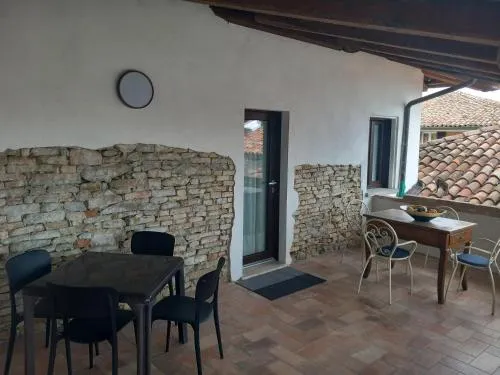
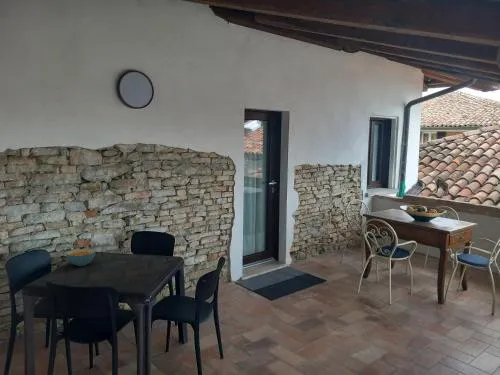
+ cereal bowl [66,248,96,267]
